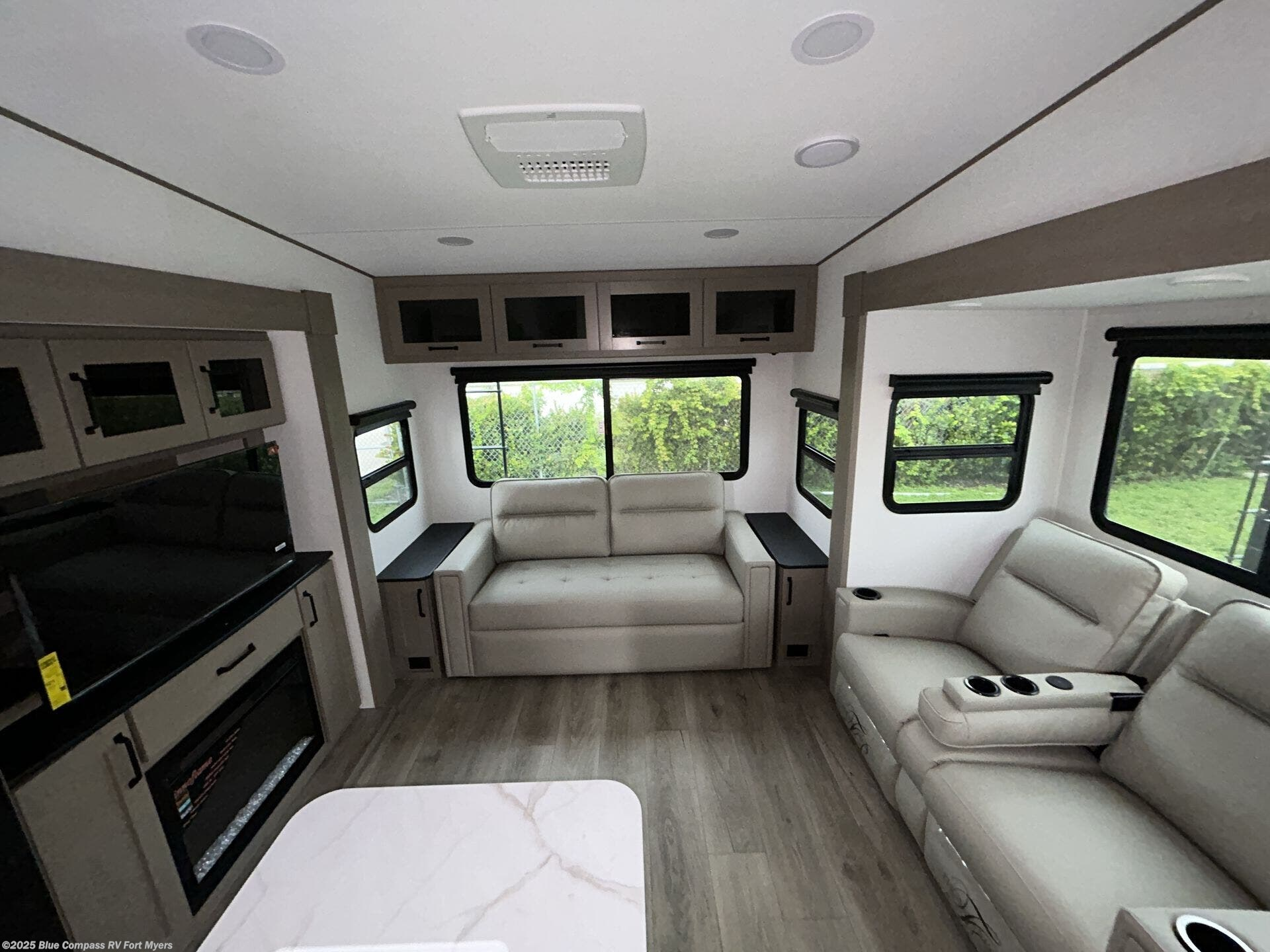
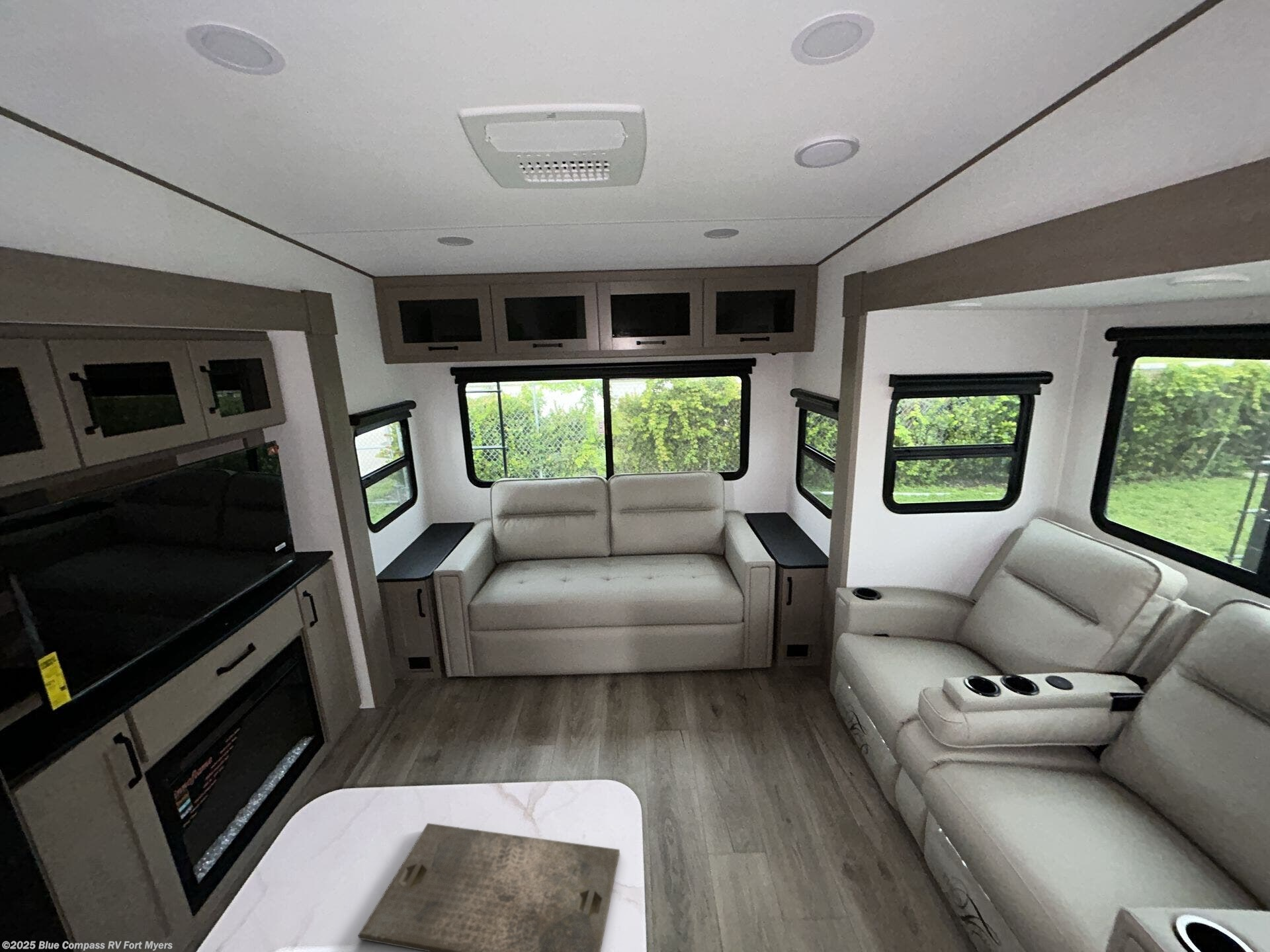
+ cutting board [357,822,620,952]
